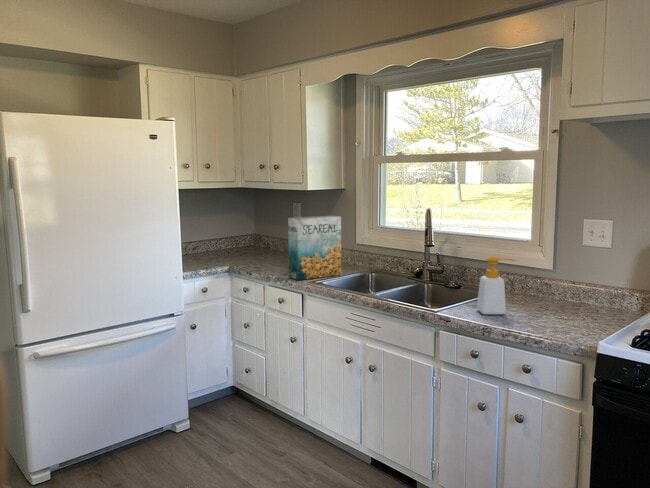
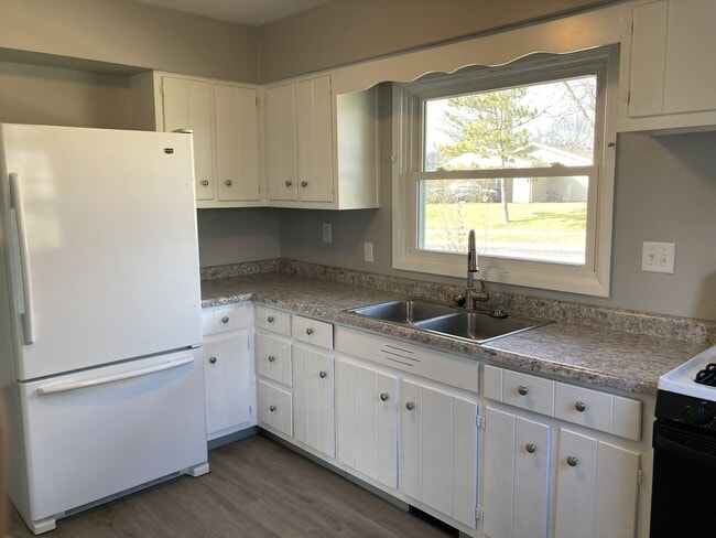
- cereal box [287,215,342,281]
- soap bottle [476,256,517,315]
